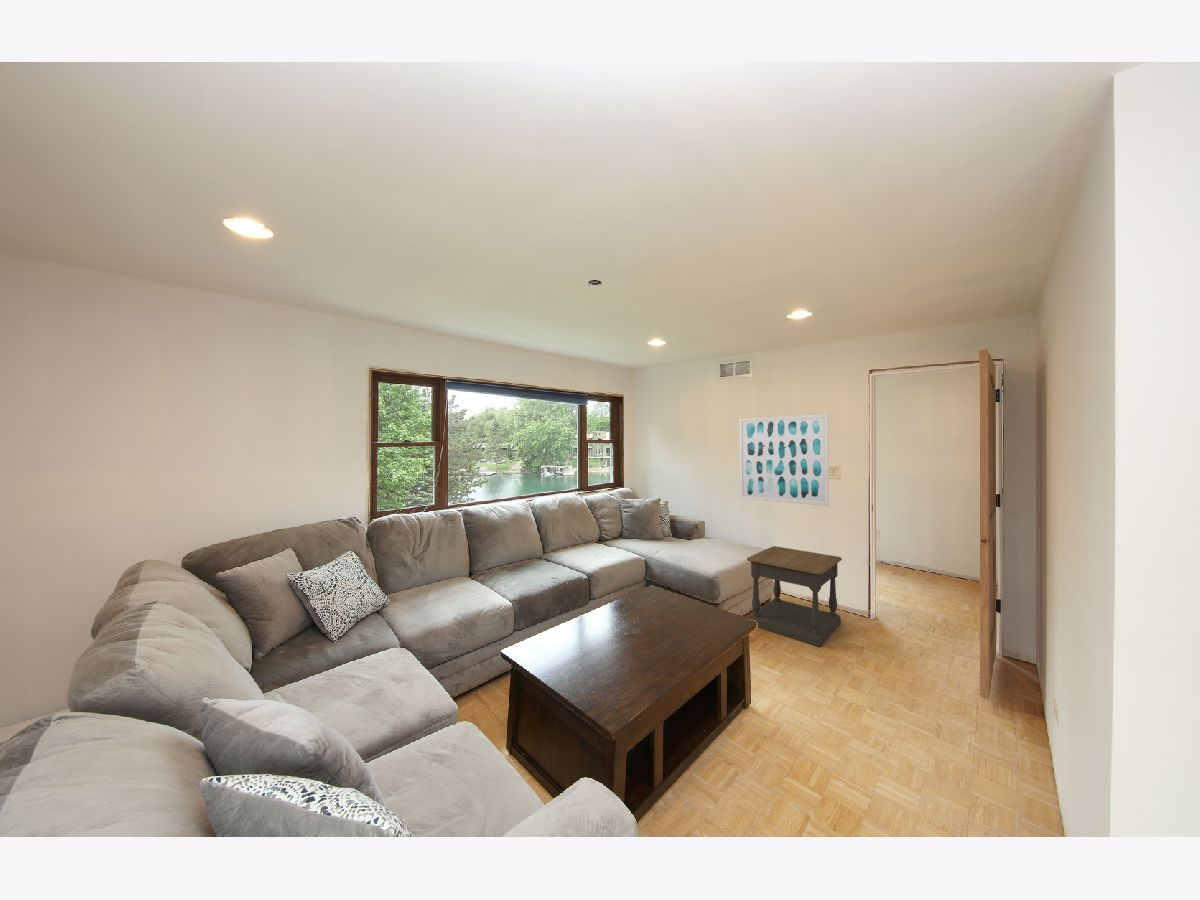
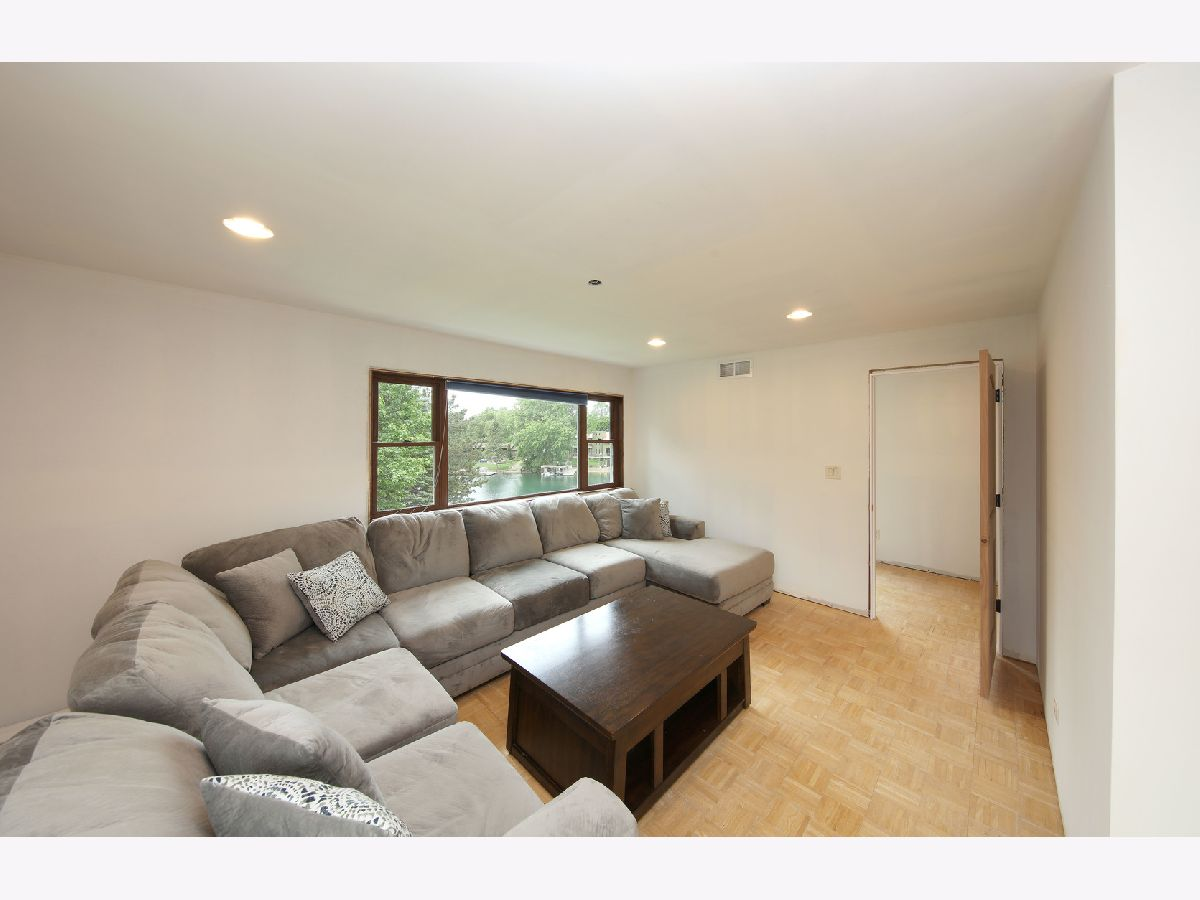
- wall art [738,413,830,507]
- side table [746,545,843,647]
